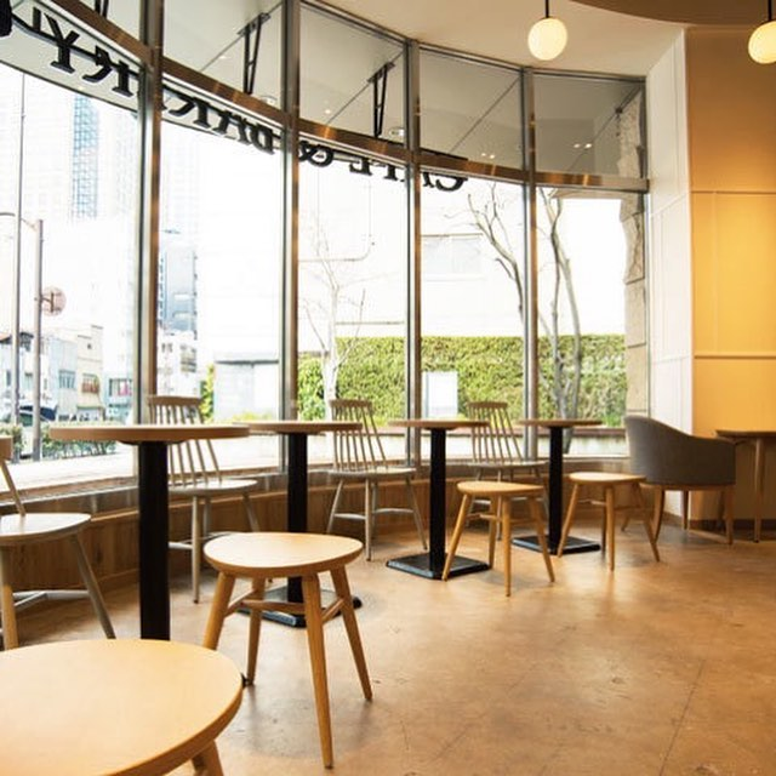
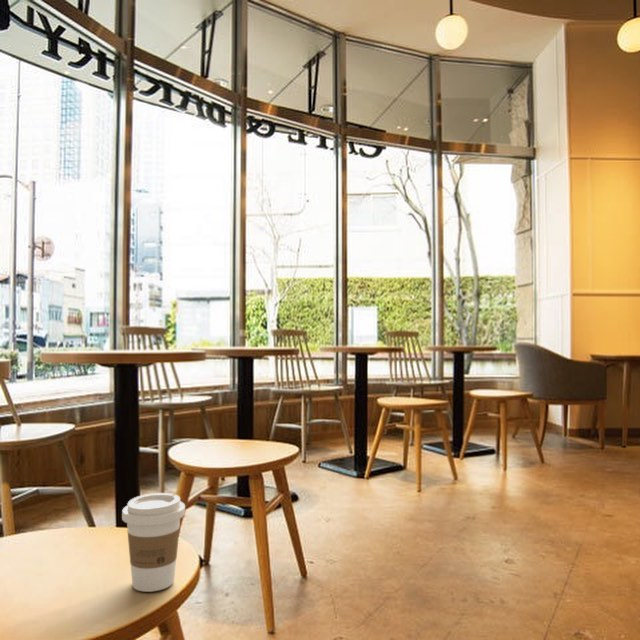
+ coffee cup [121,492,186,593]
